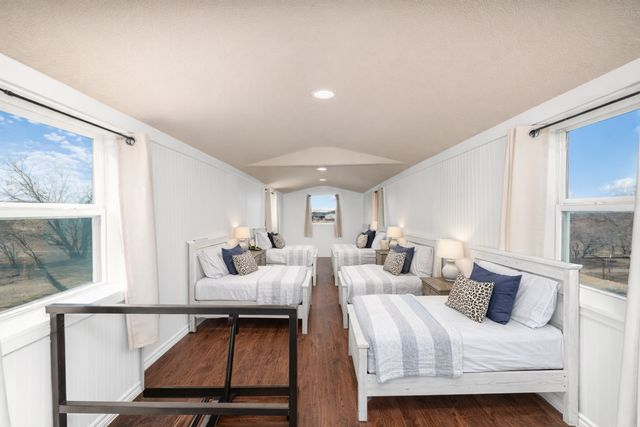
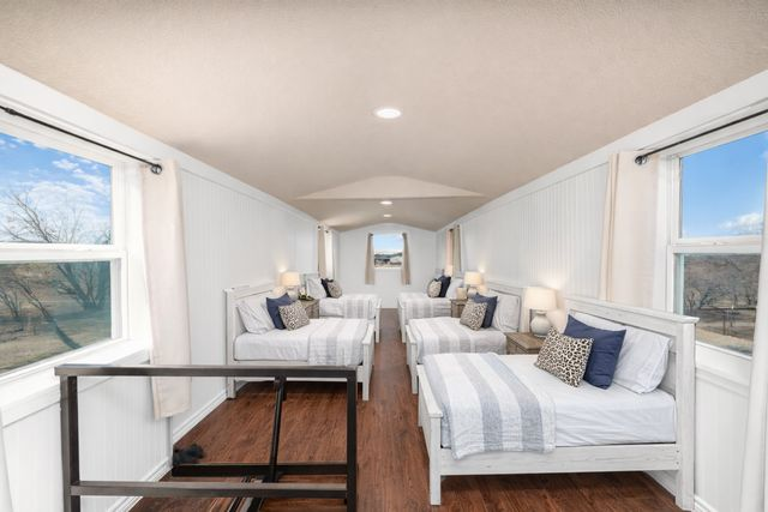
+ boots [170,441,205,468]
